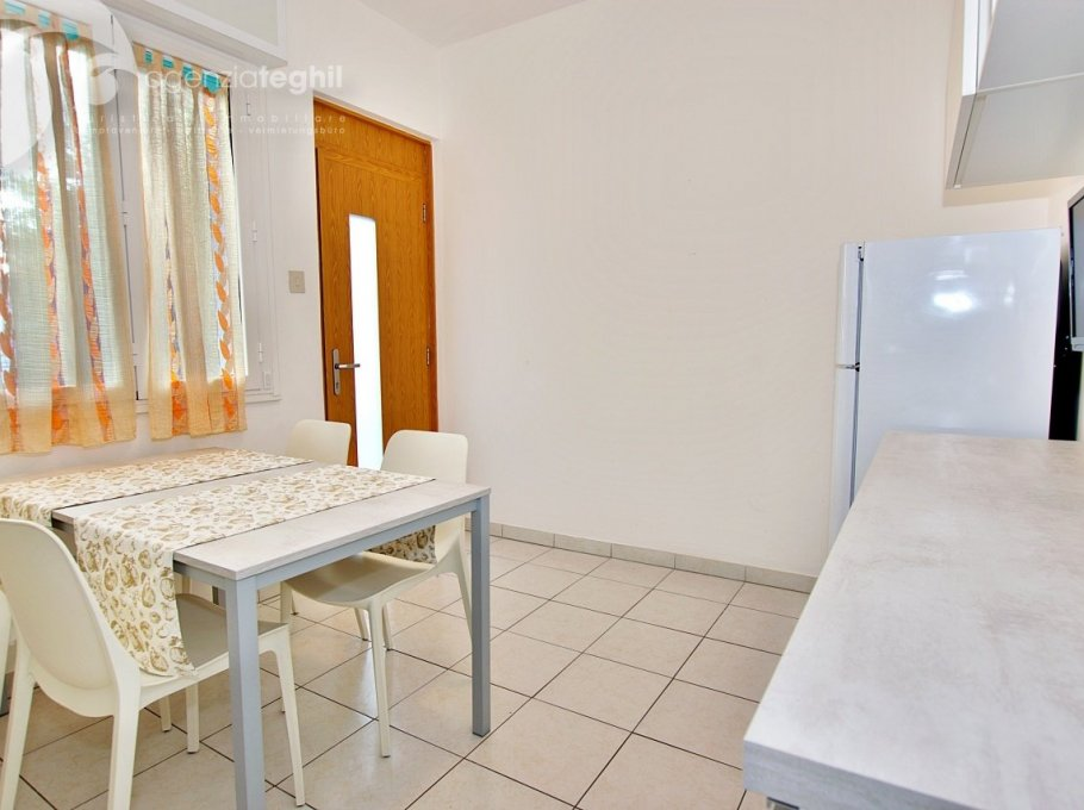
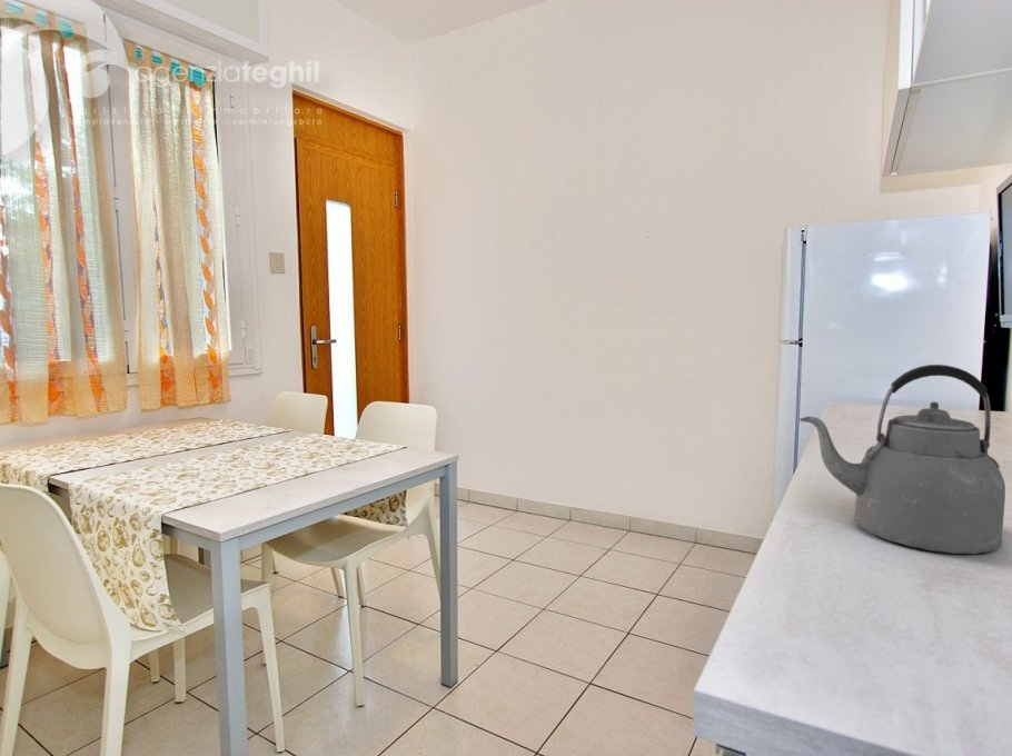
+ kettle [798,364,1006,555]
